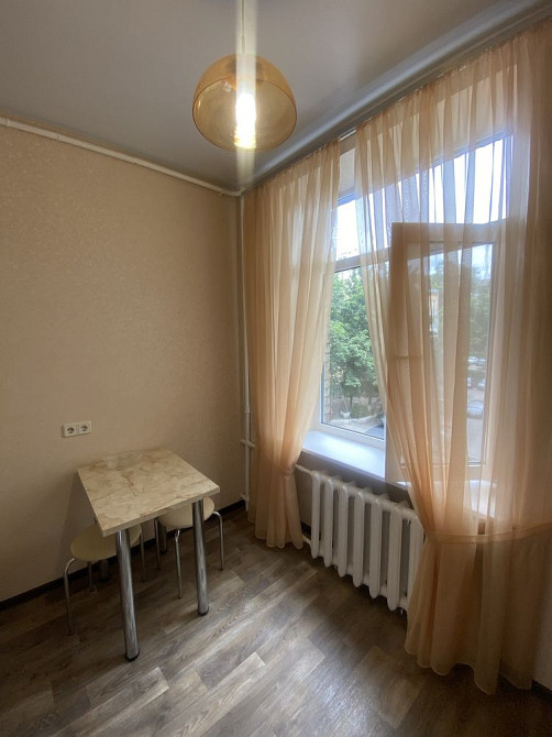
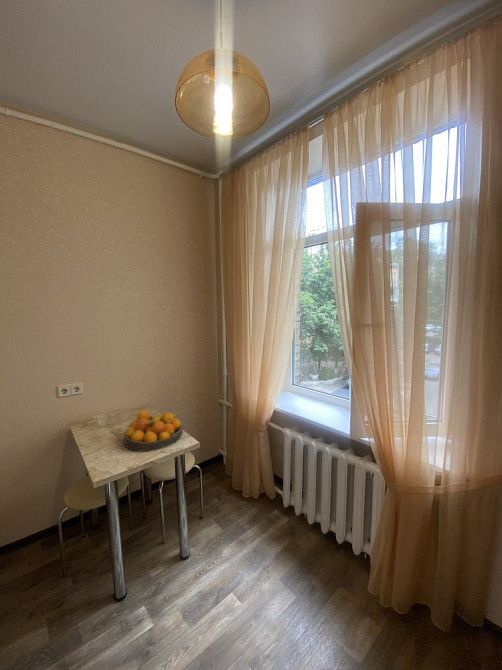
+ fruit bowl [123,410,184,453]
